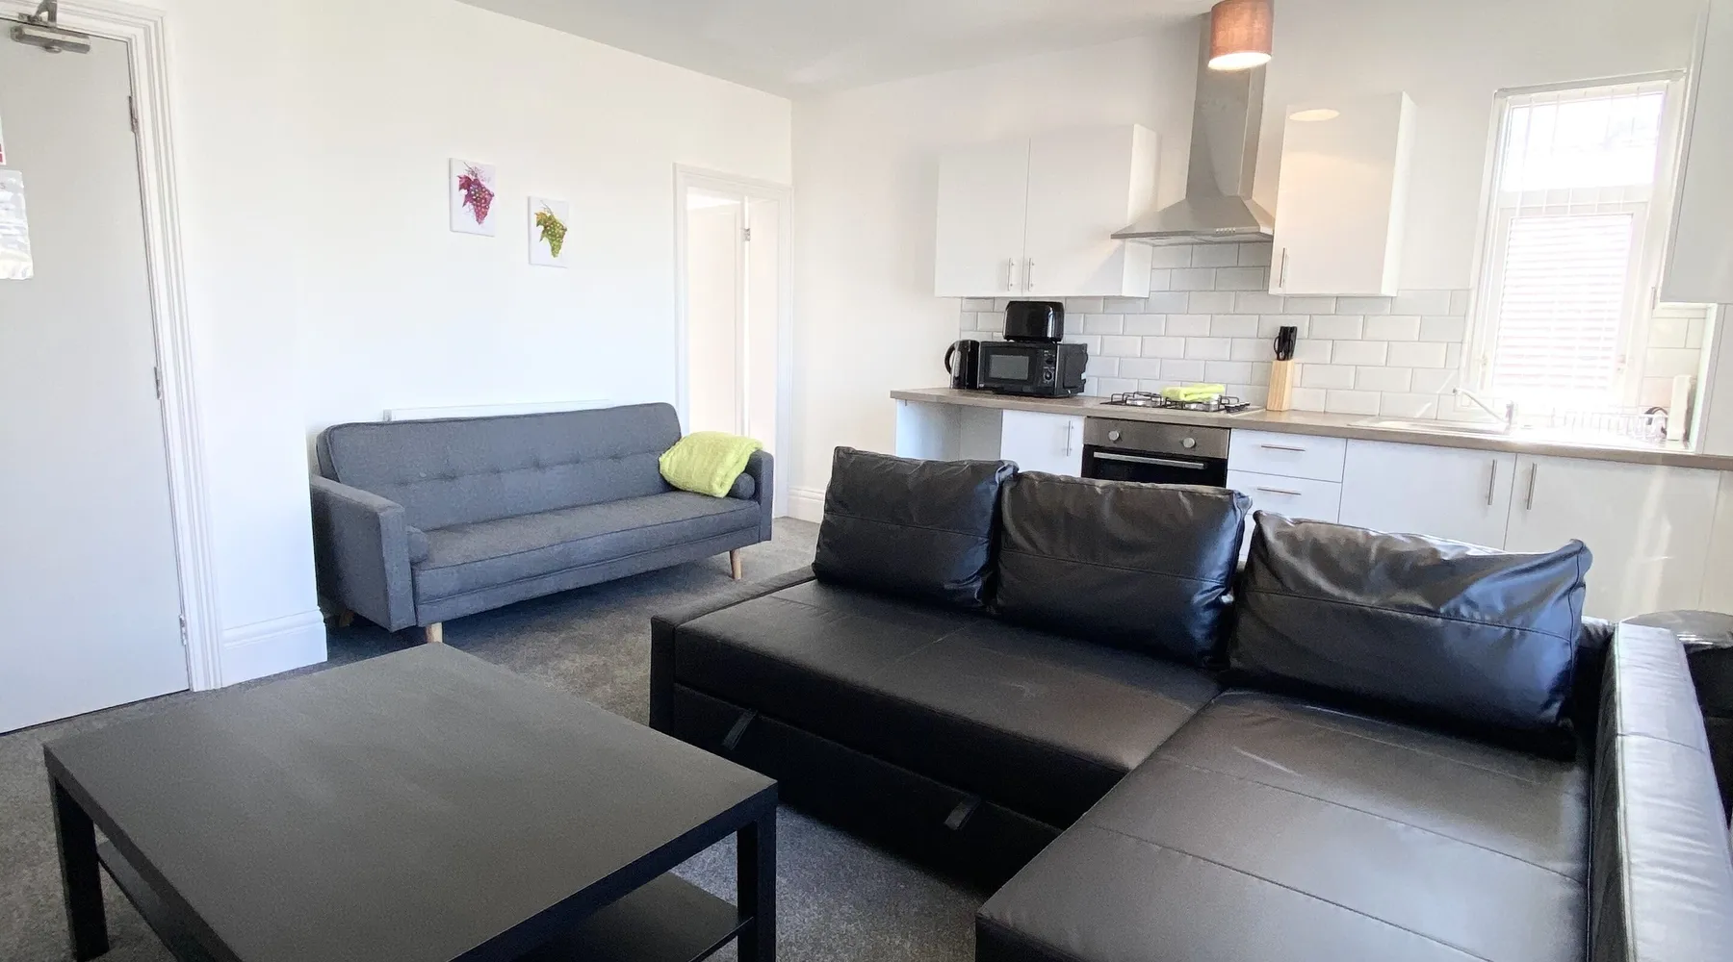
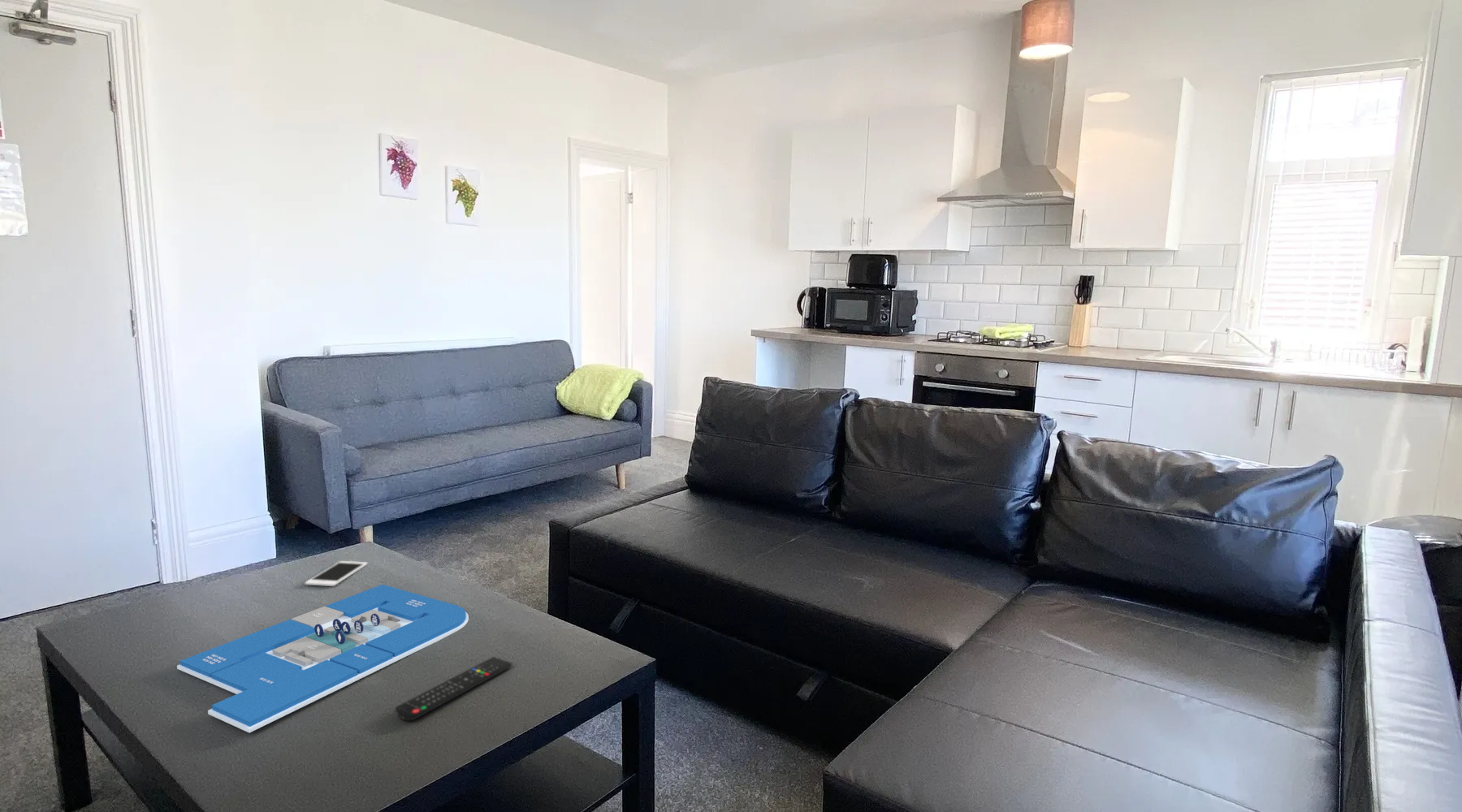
+ board game [176,584,469,733]
+ remote control [395,656,513,722]
+ cell phone [304,560,368,587]
